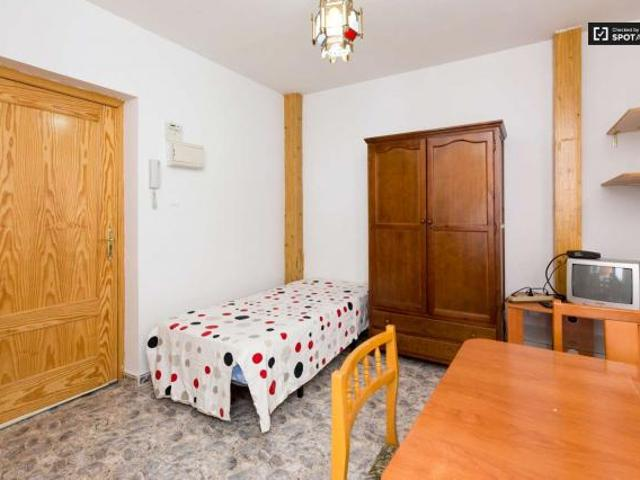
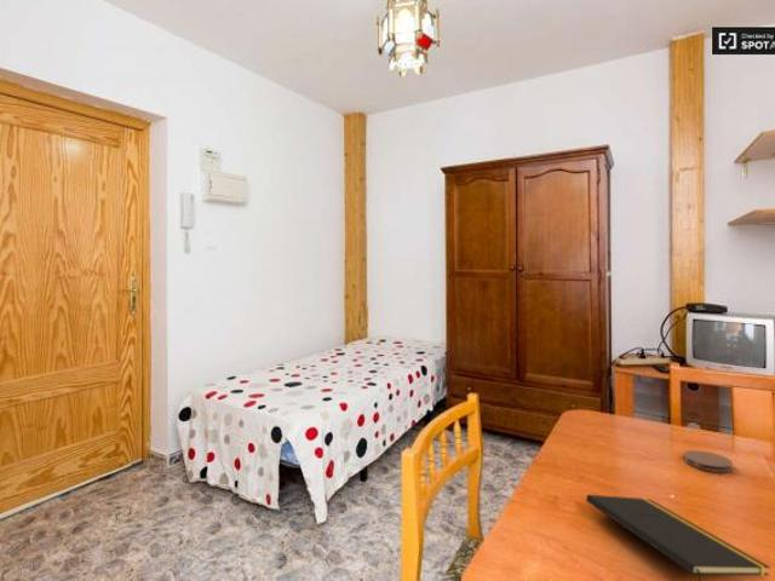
+ coaster [683,449,734,473]
+ notepad [585,494,771,581]
